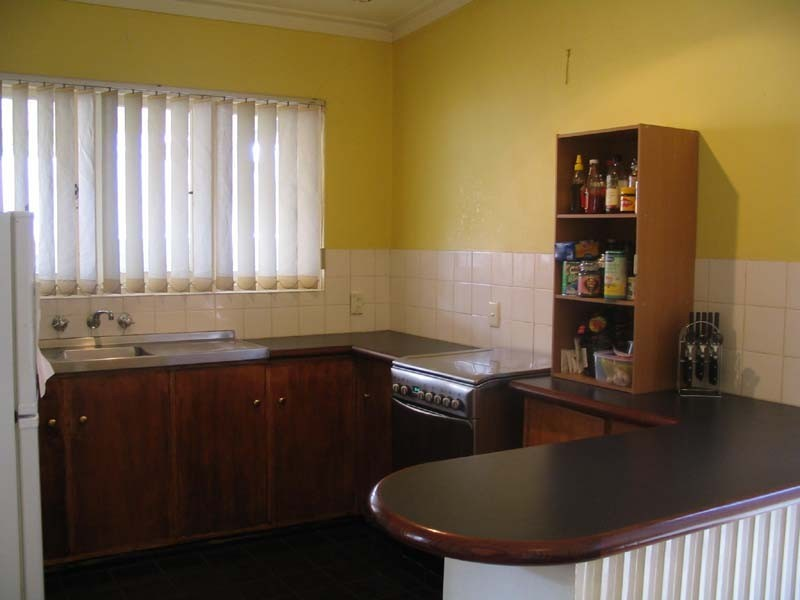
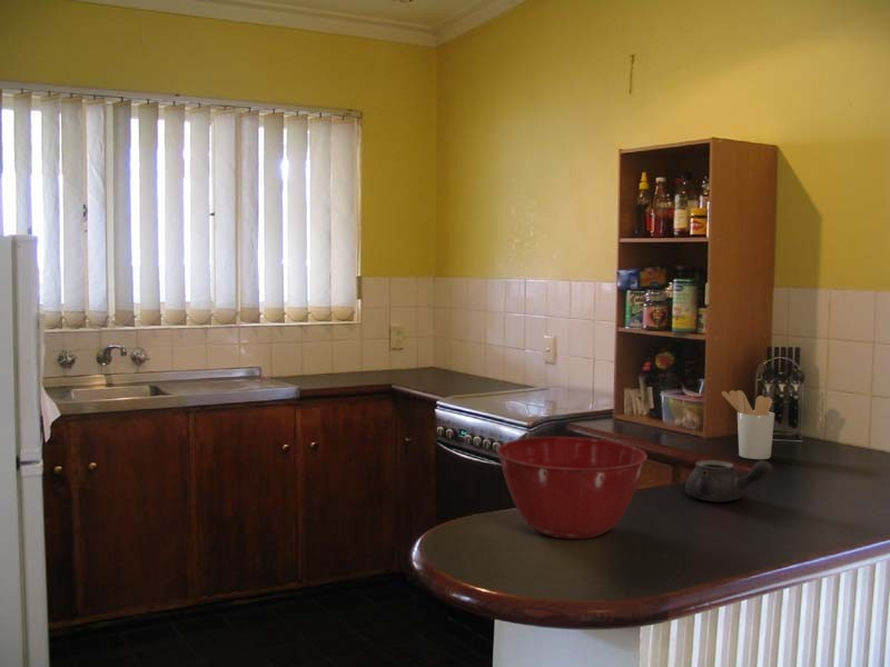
+ teapot [684,459,774,502]
+ utensil holder [721,389,775,460]
+ mixing bowl [496,436,649,540]
